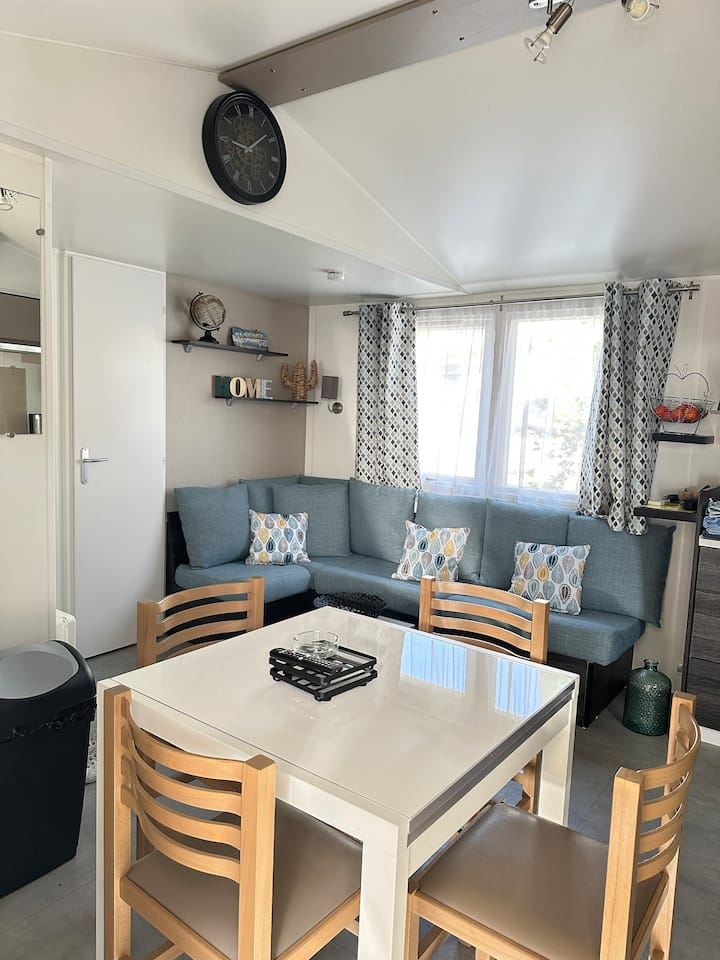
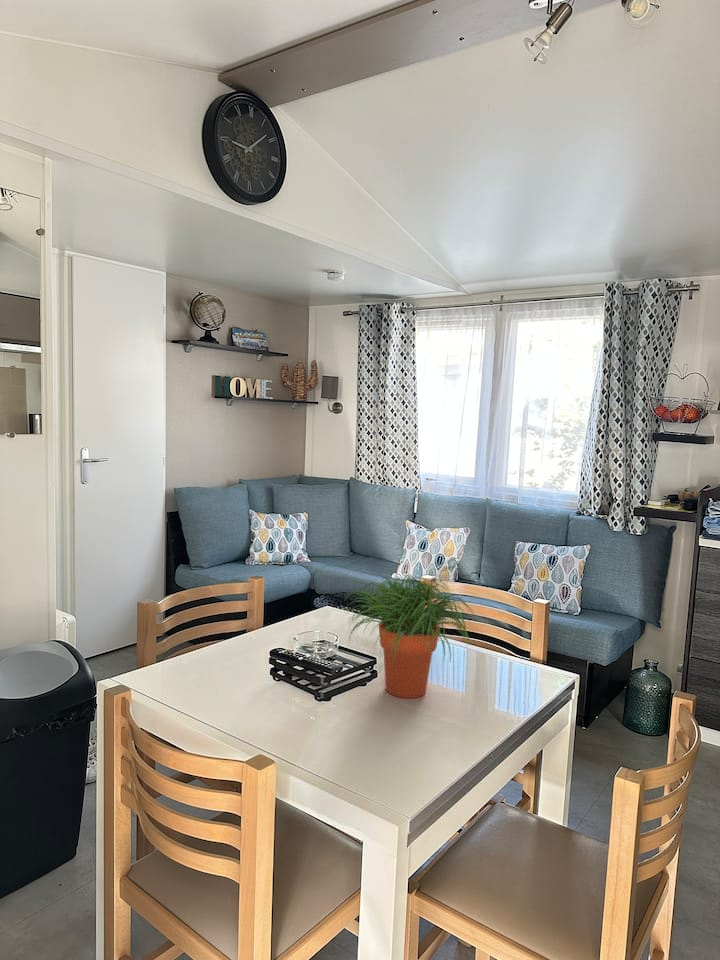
+ potted plant [343,573,476,699]
